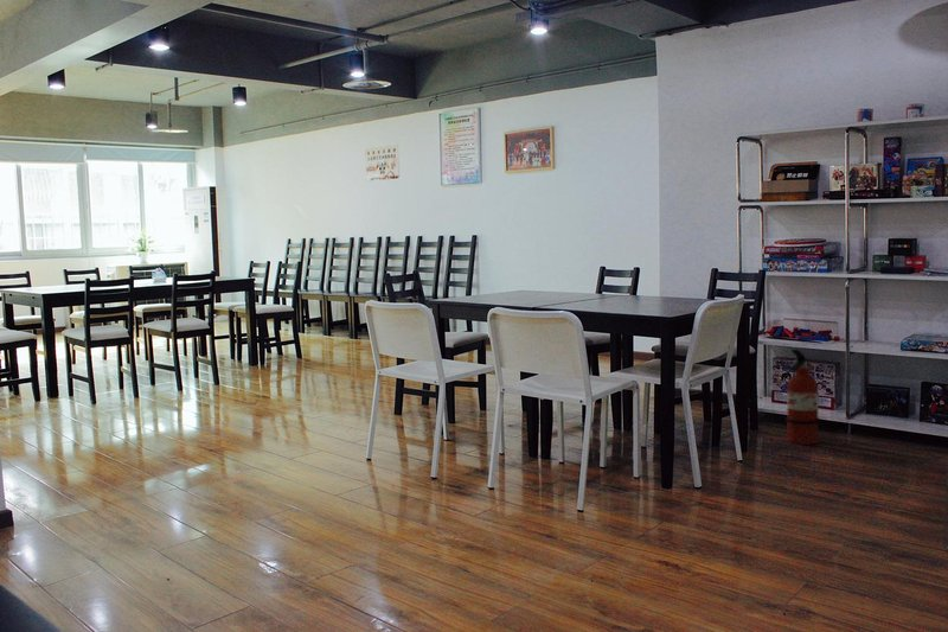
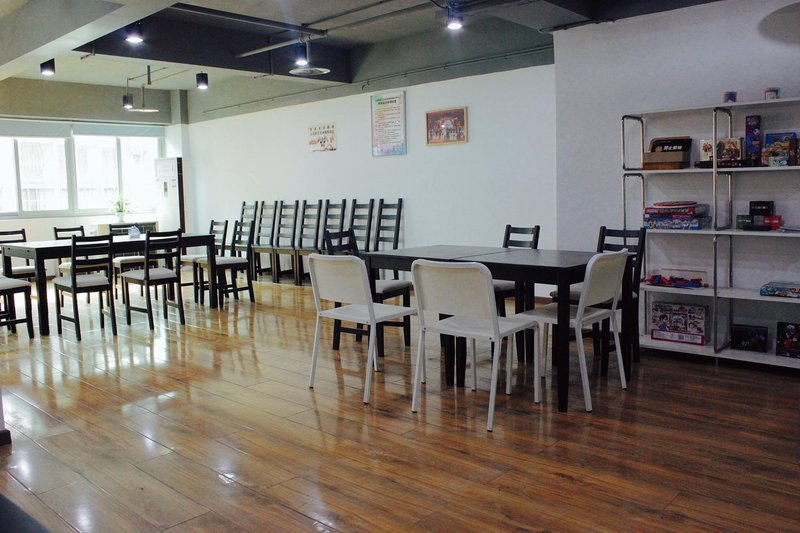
- fire extinguisher [784,349,821,446]
